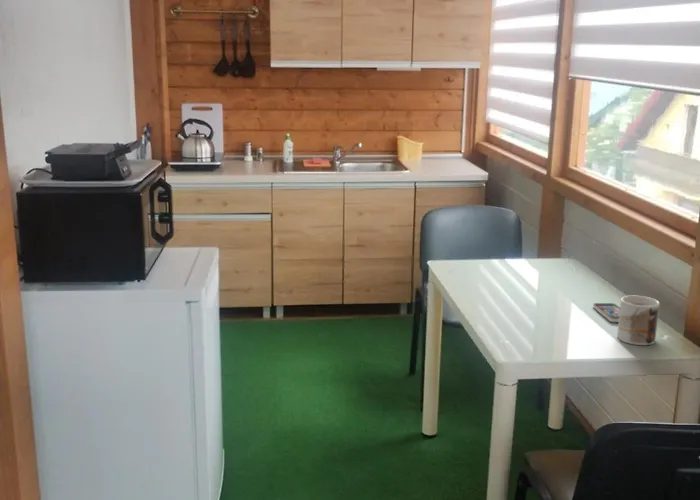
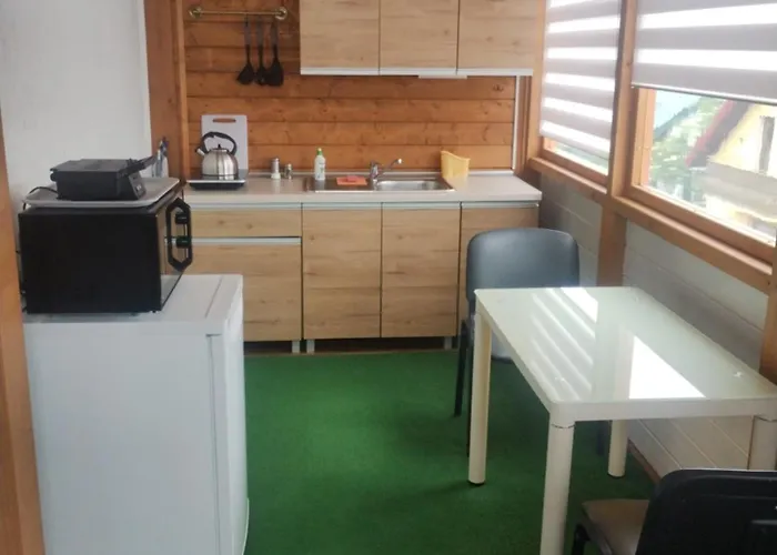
- mug [616,295,661,346]
- smartphone [592,302,620,323]
